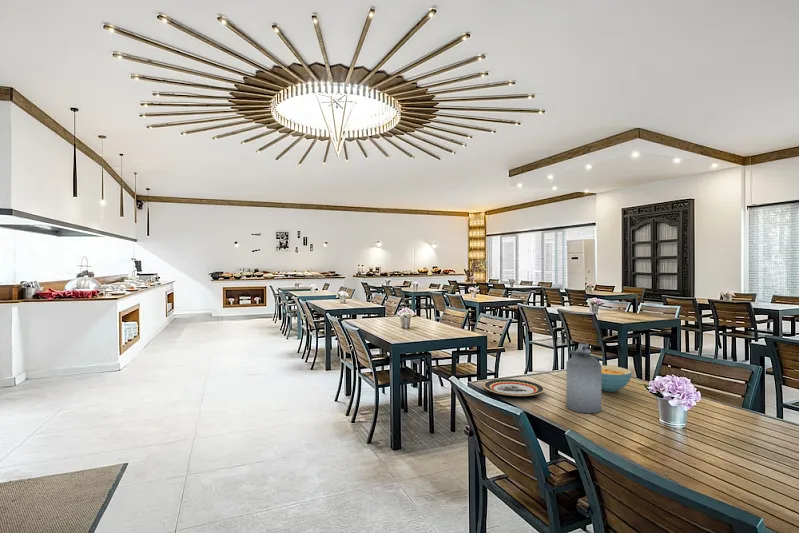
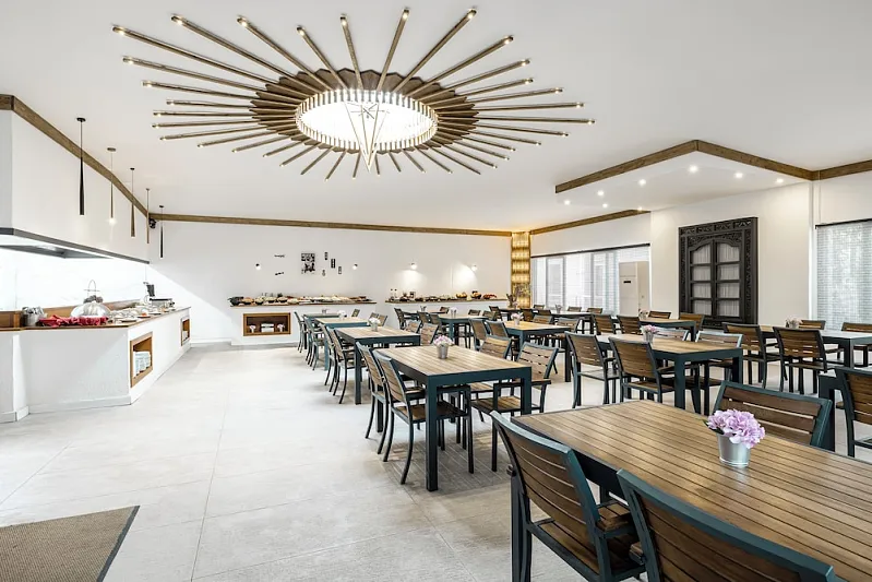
- bottle [565,341,602,414]
- cereal bowl [601,364,633,393]
- plate [483,378,545,397]
